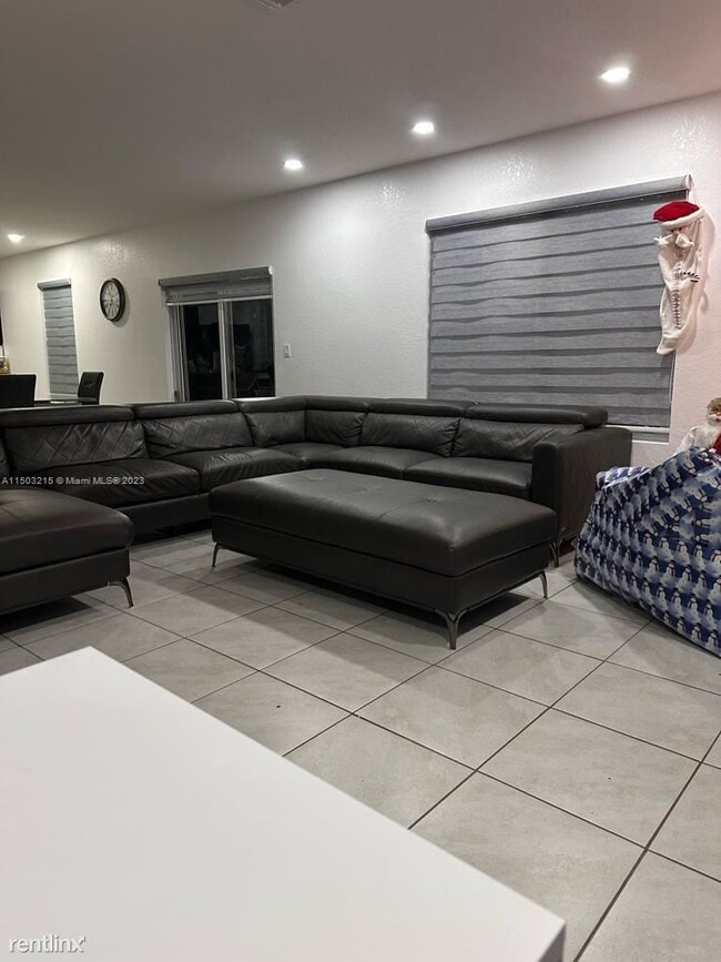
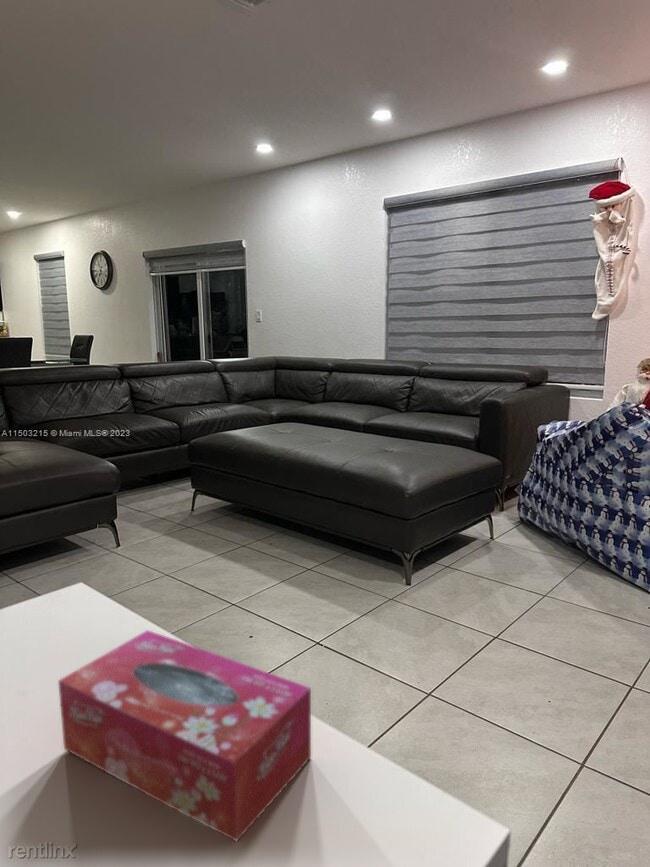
+ tissue box [57,629,312,843]
